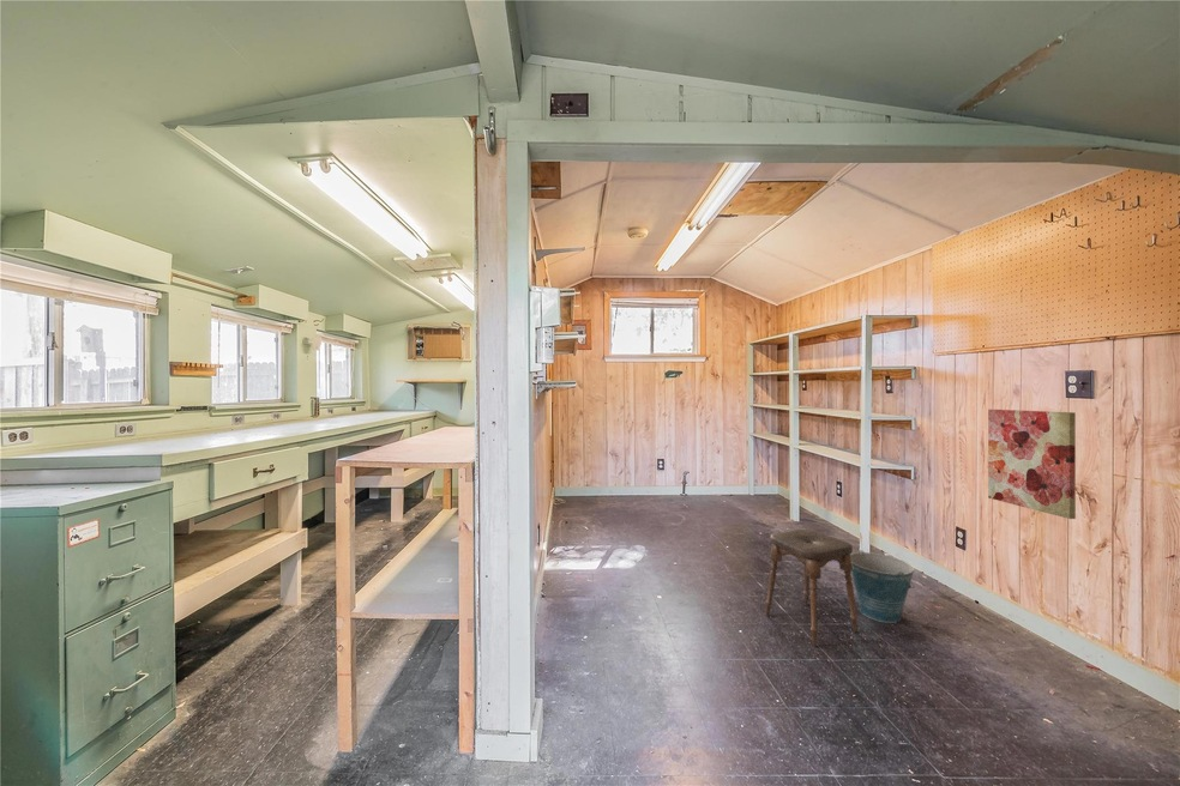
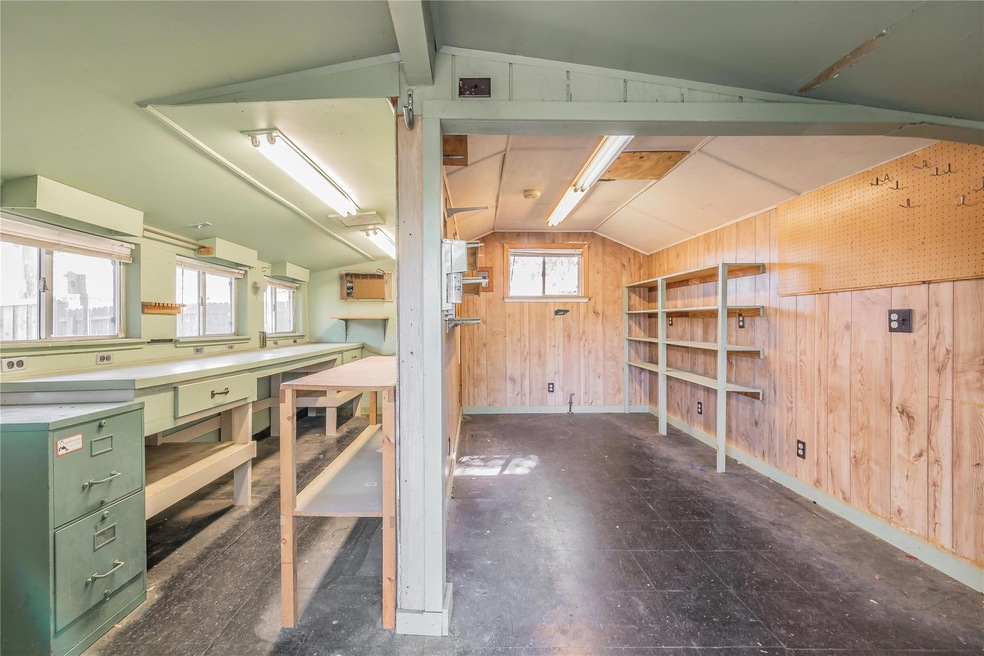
- wall art [987,409,1077,520]
- bucket [850,549,916,624]
- stool [764,528,859,647]
